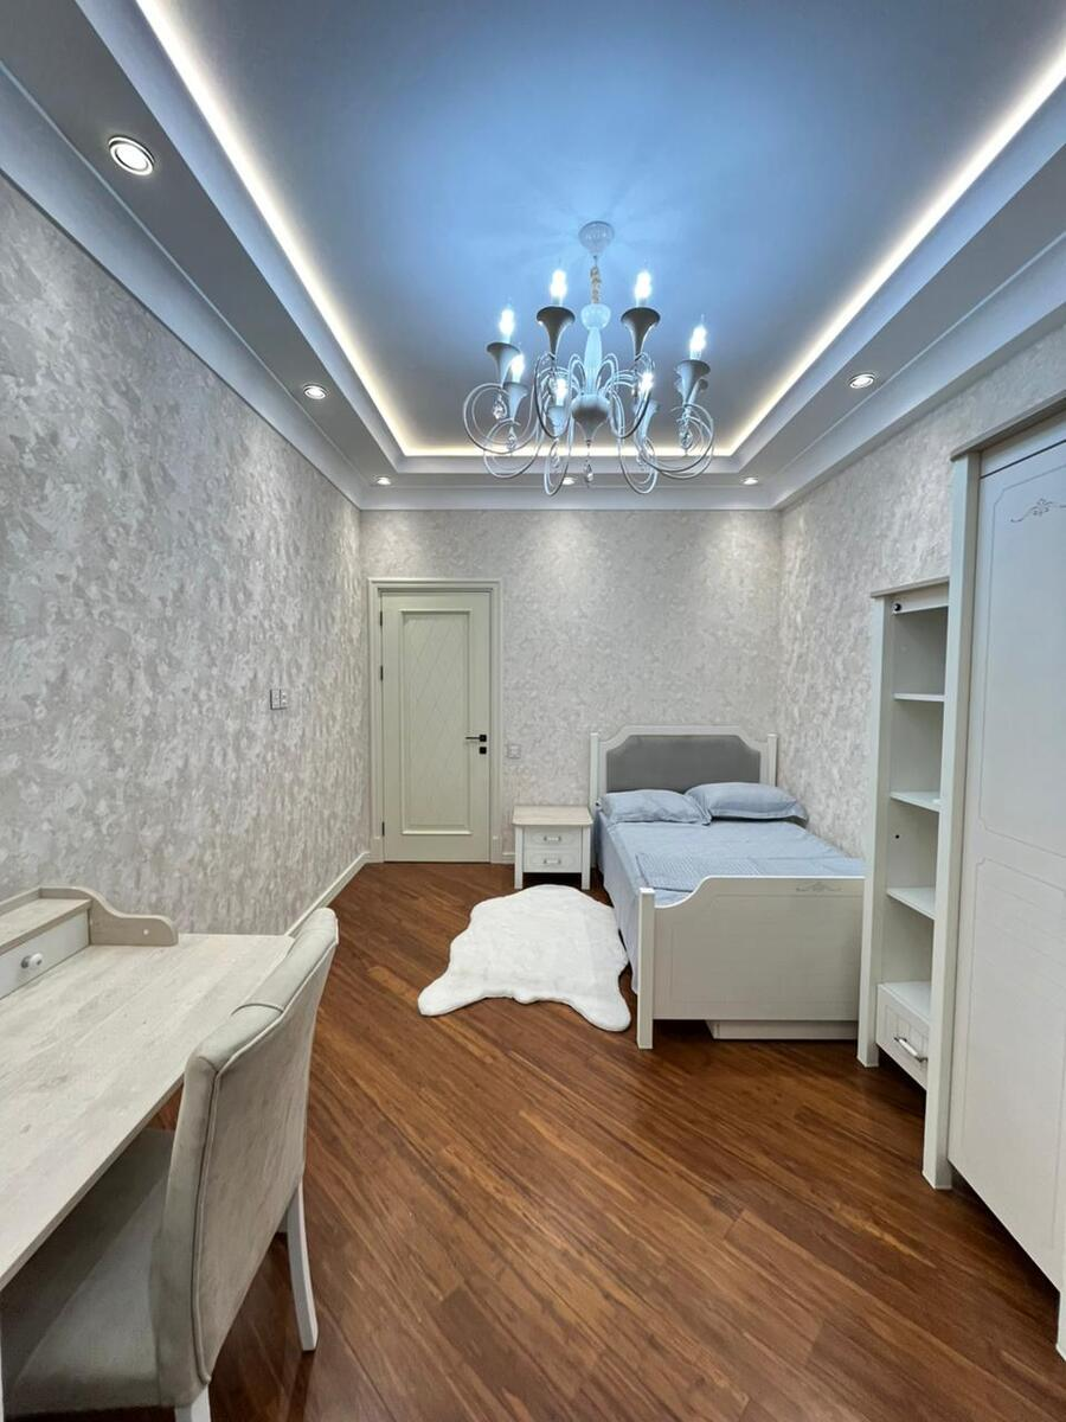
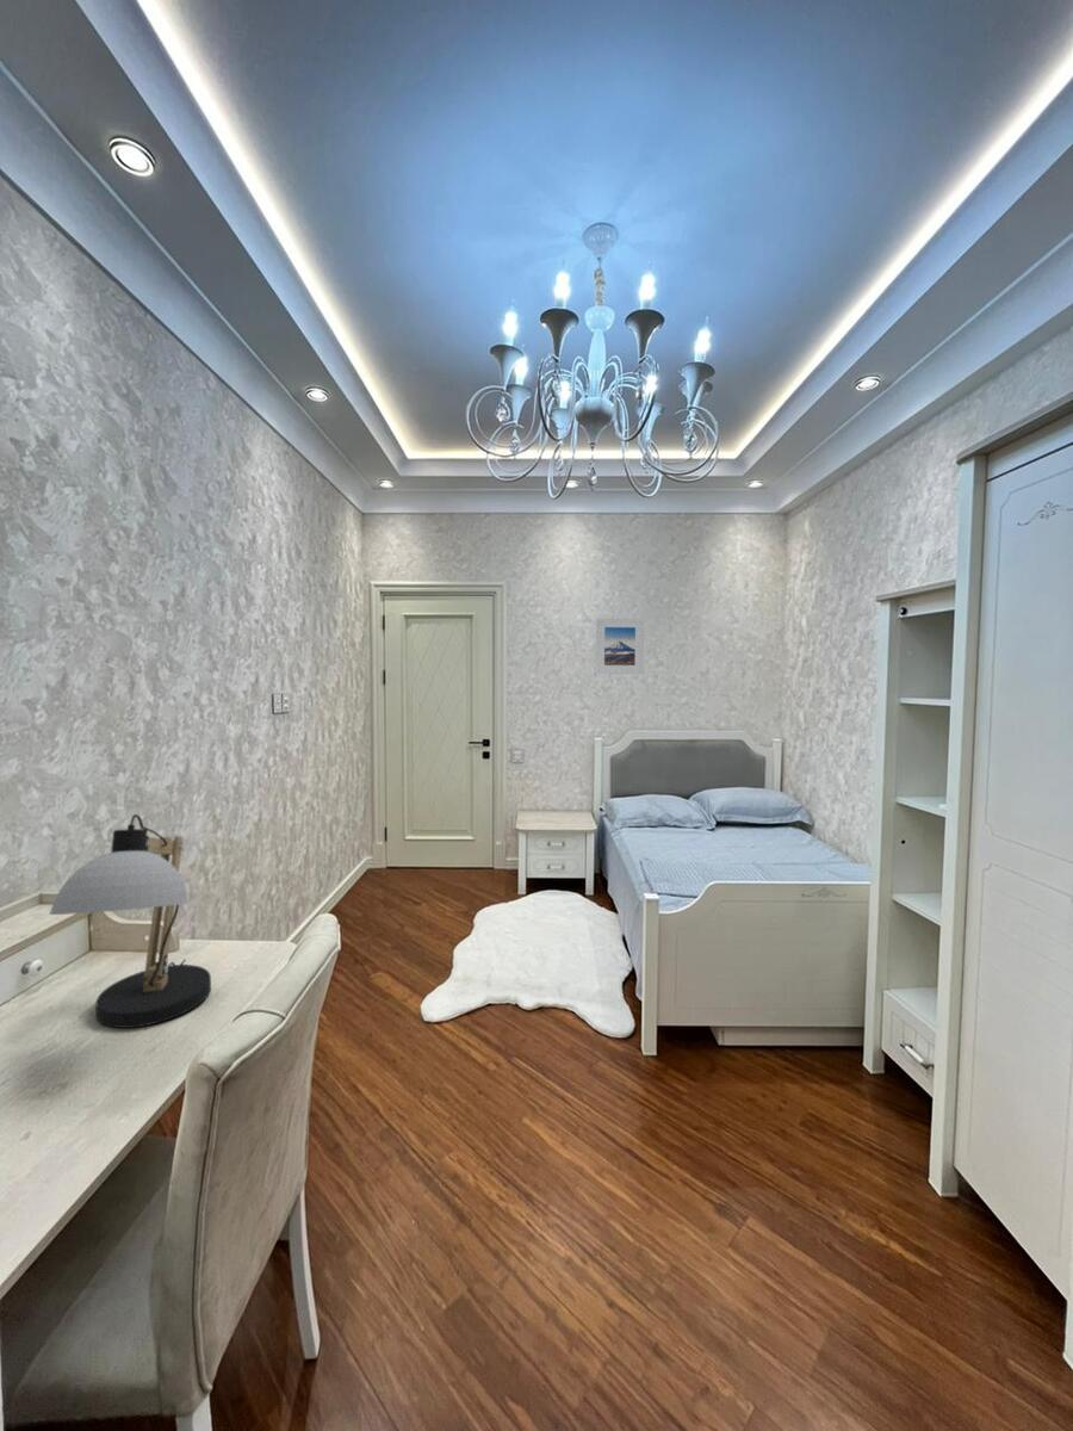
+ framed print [595,618,645,675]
+ desk lamp [48,813,212,1029]
